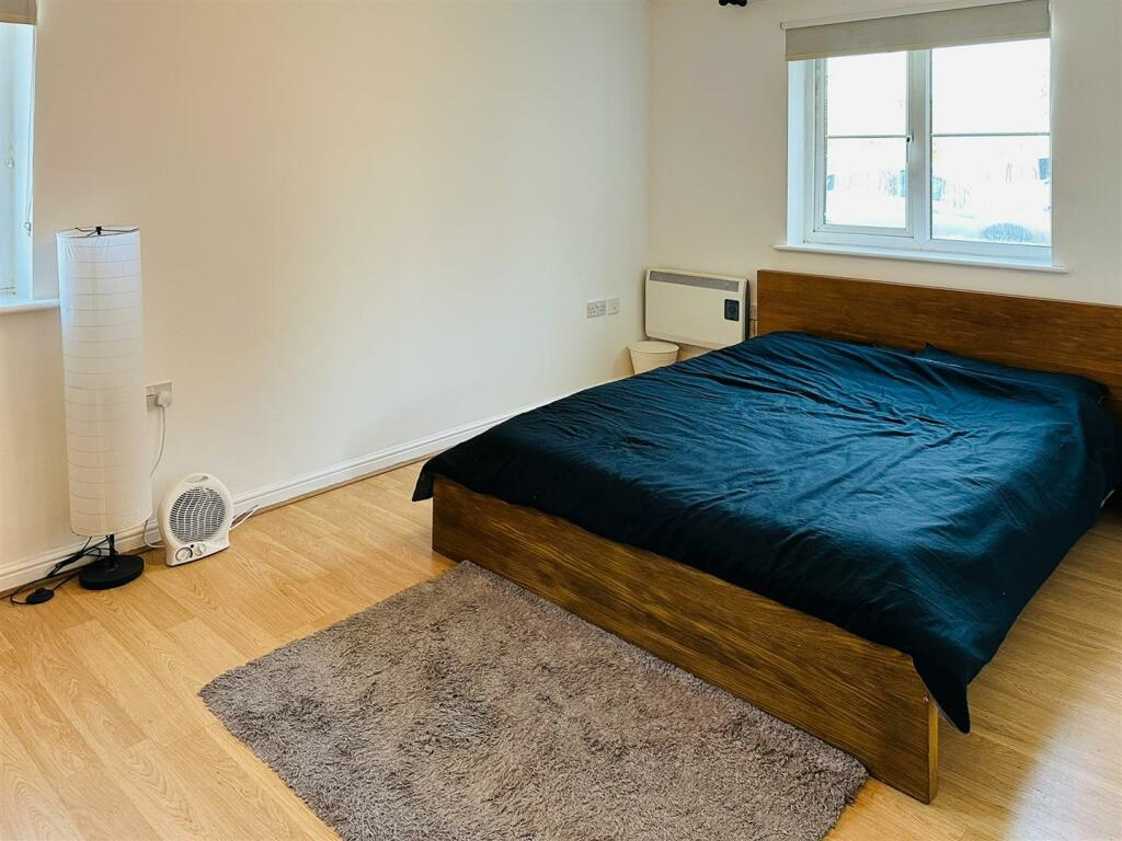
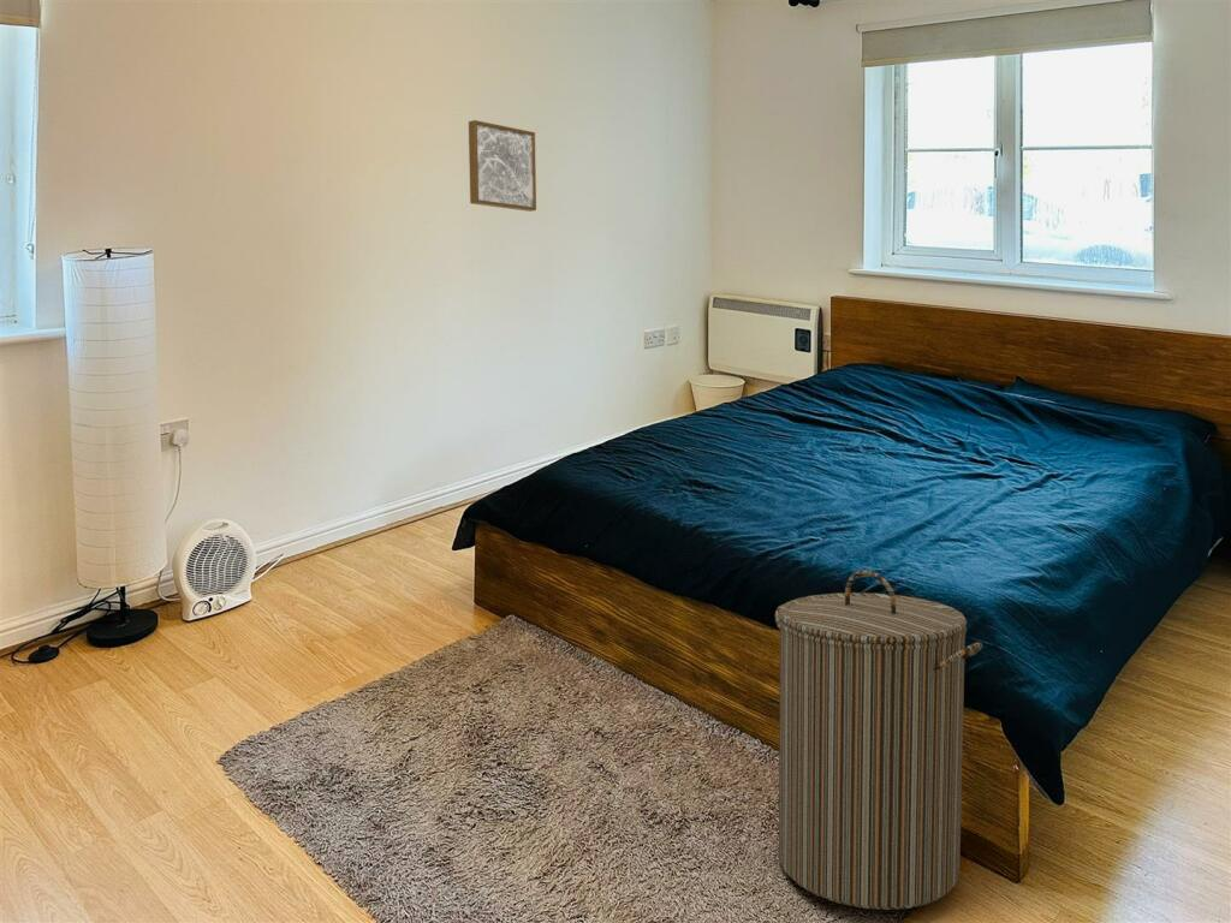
+ wall art [468,119,537,213]
+ laundry hamper [774,570,983,911]
